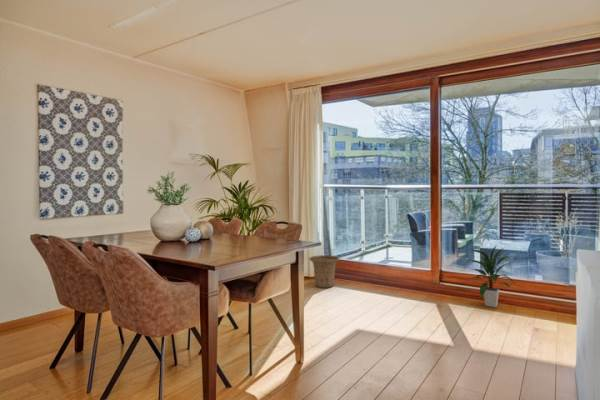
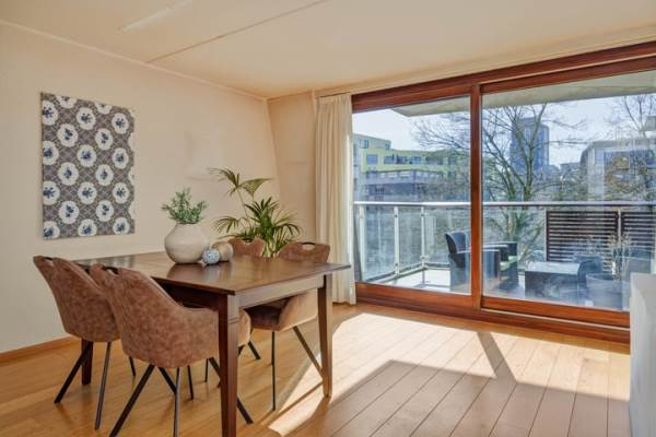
- indoor plant [466,245,516,308]
- basket [308,254,340,289]
